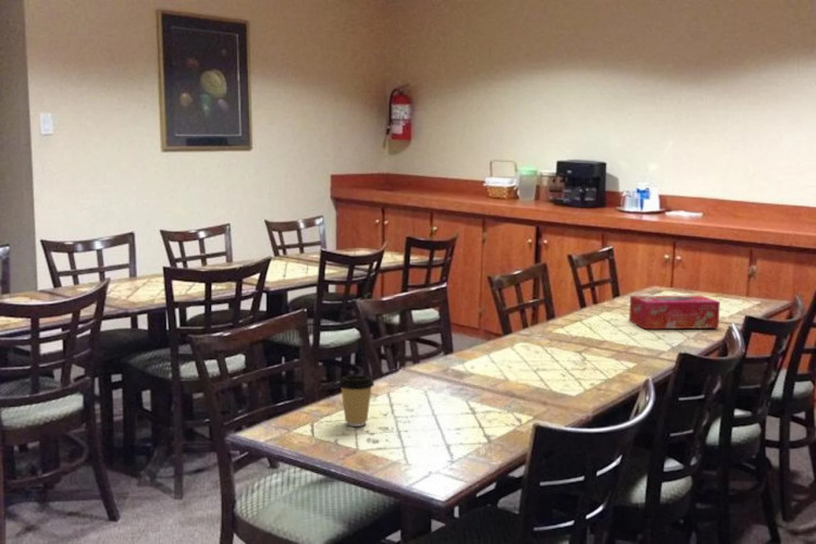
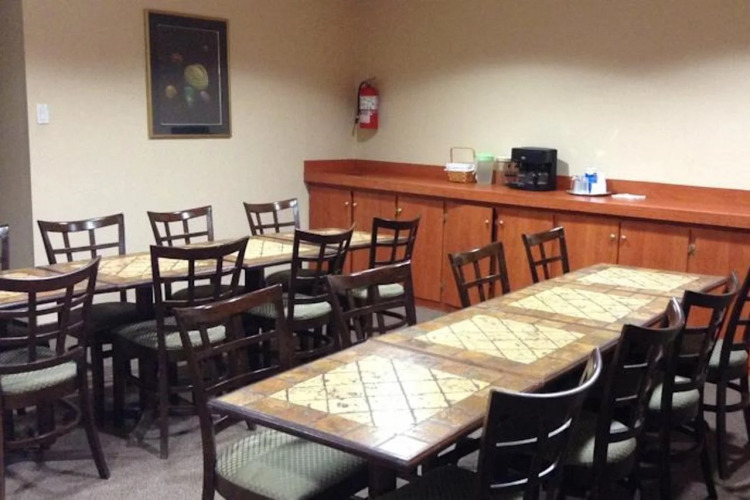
- coffee cup [337,374,375,428]
- tissue box [628,294,721,330]
